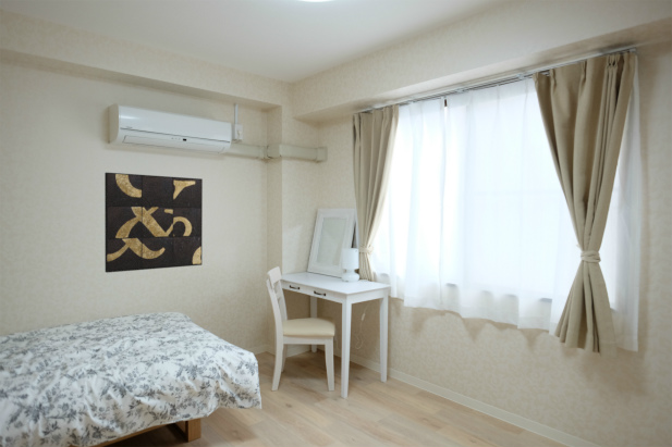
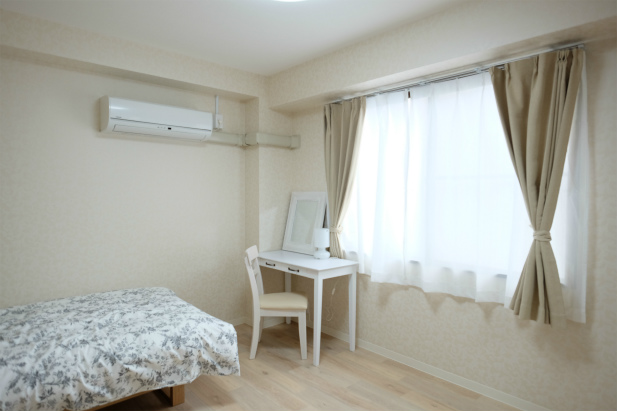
- wall art [103,172,204,274]
